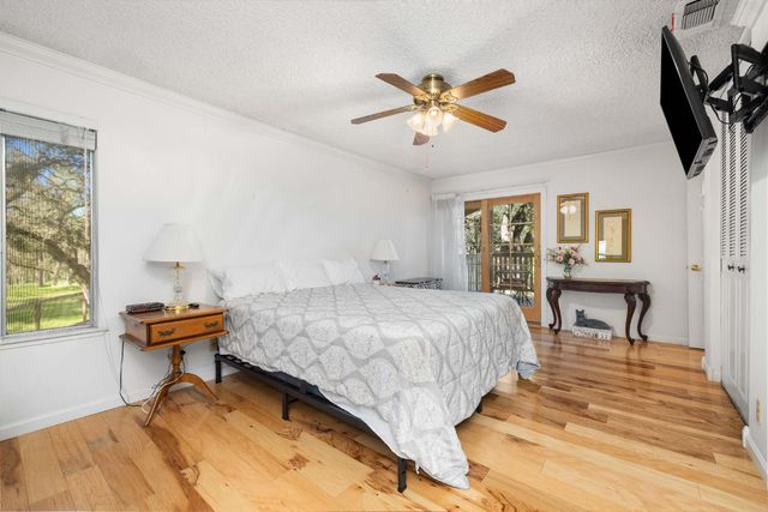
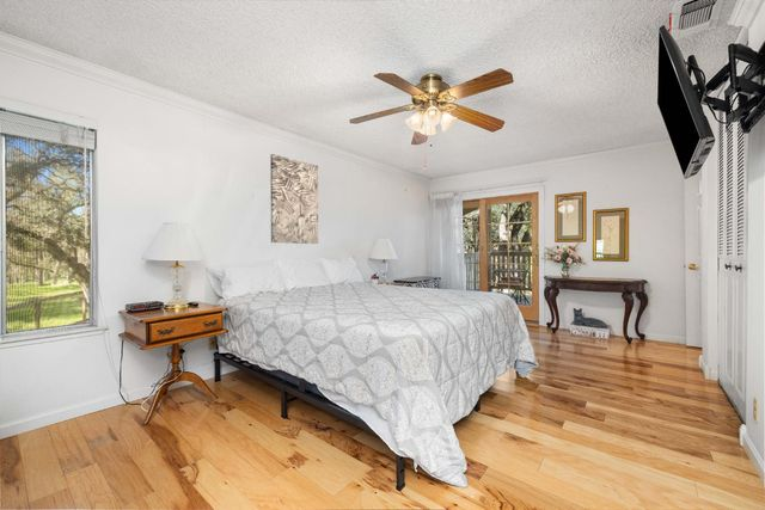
+ wall art [269,153,319,245]
